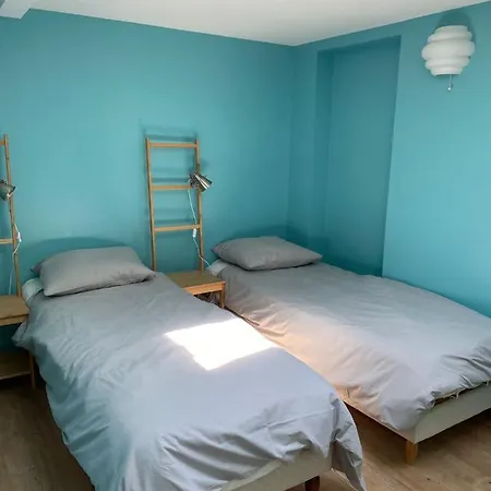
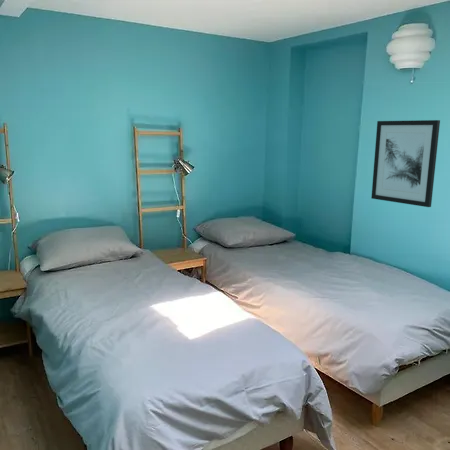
+ wall art [370,119,441,208]
